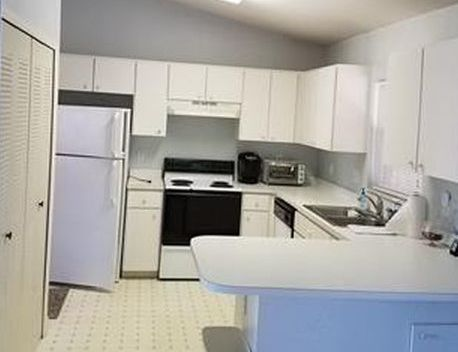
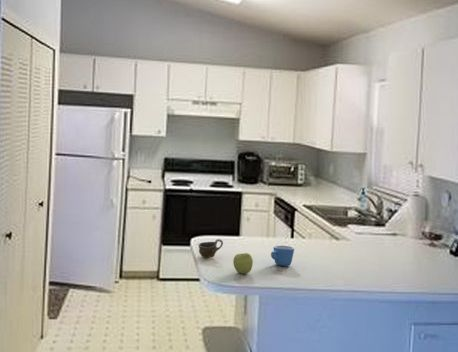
+ mug [270,245,295,267]
+ cup [197,238,224,259]
+ apple [232,252,254,275]
